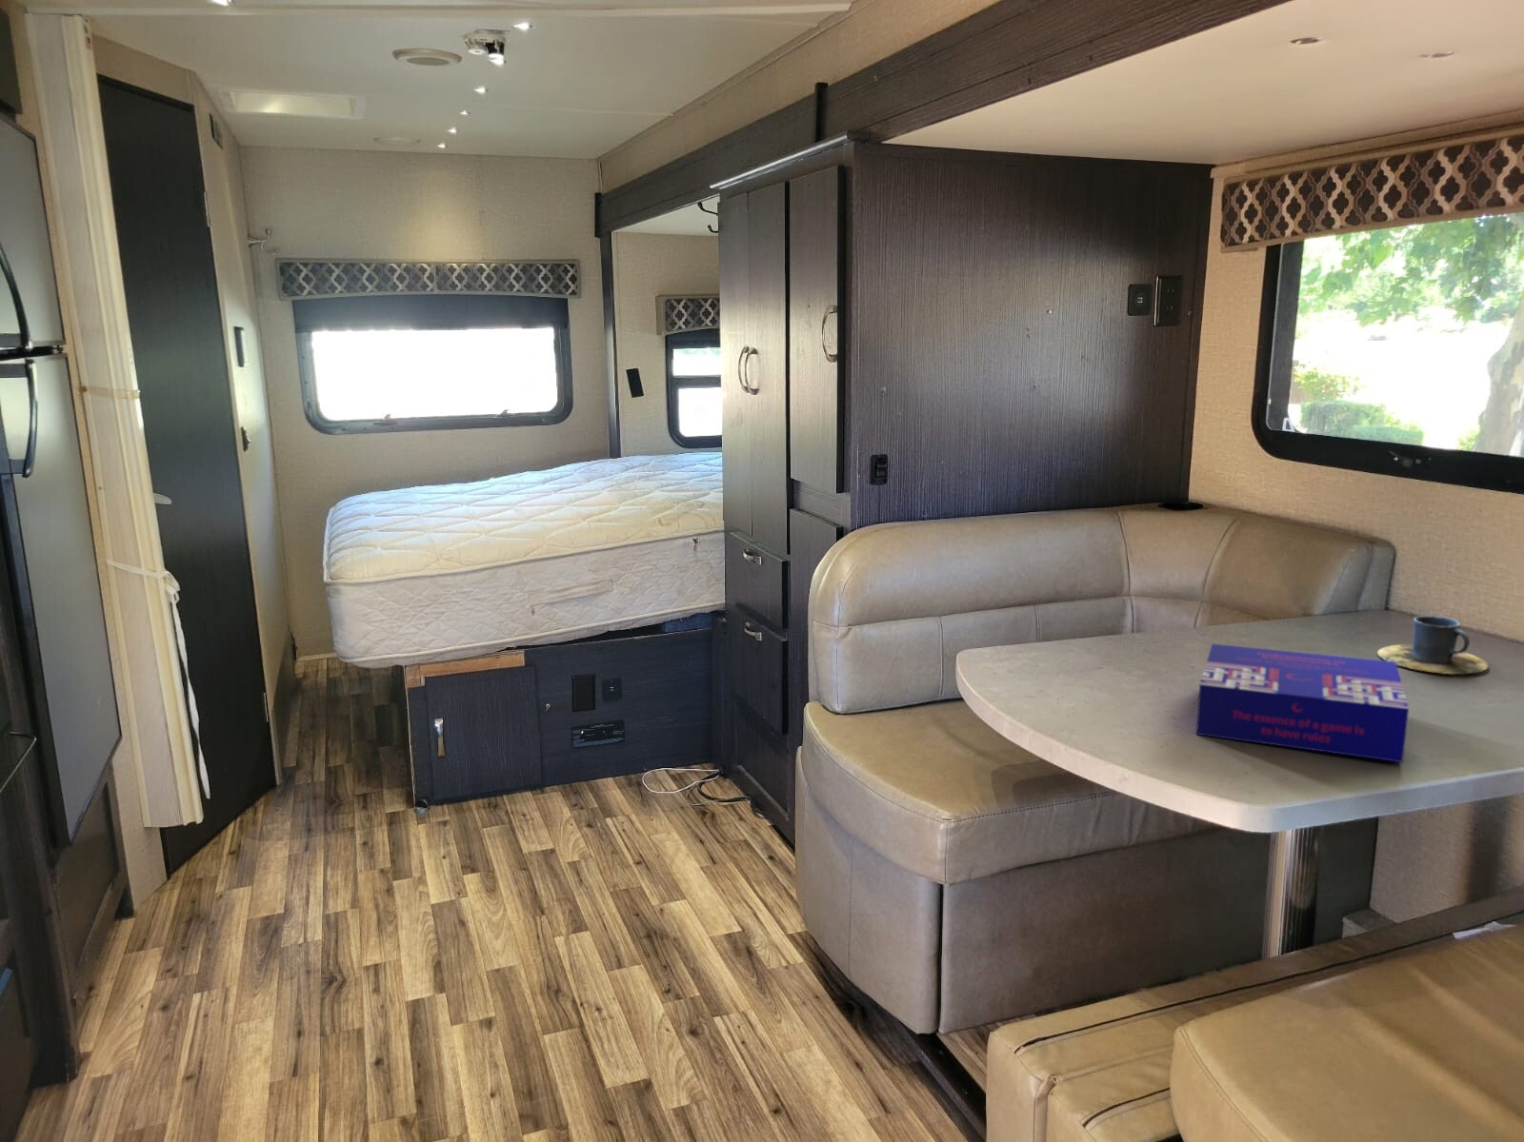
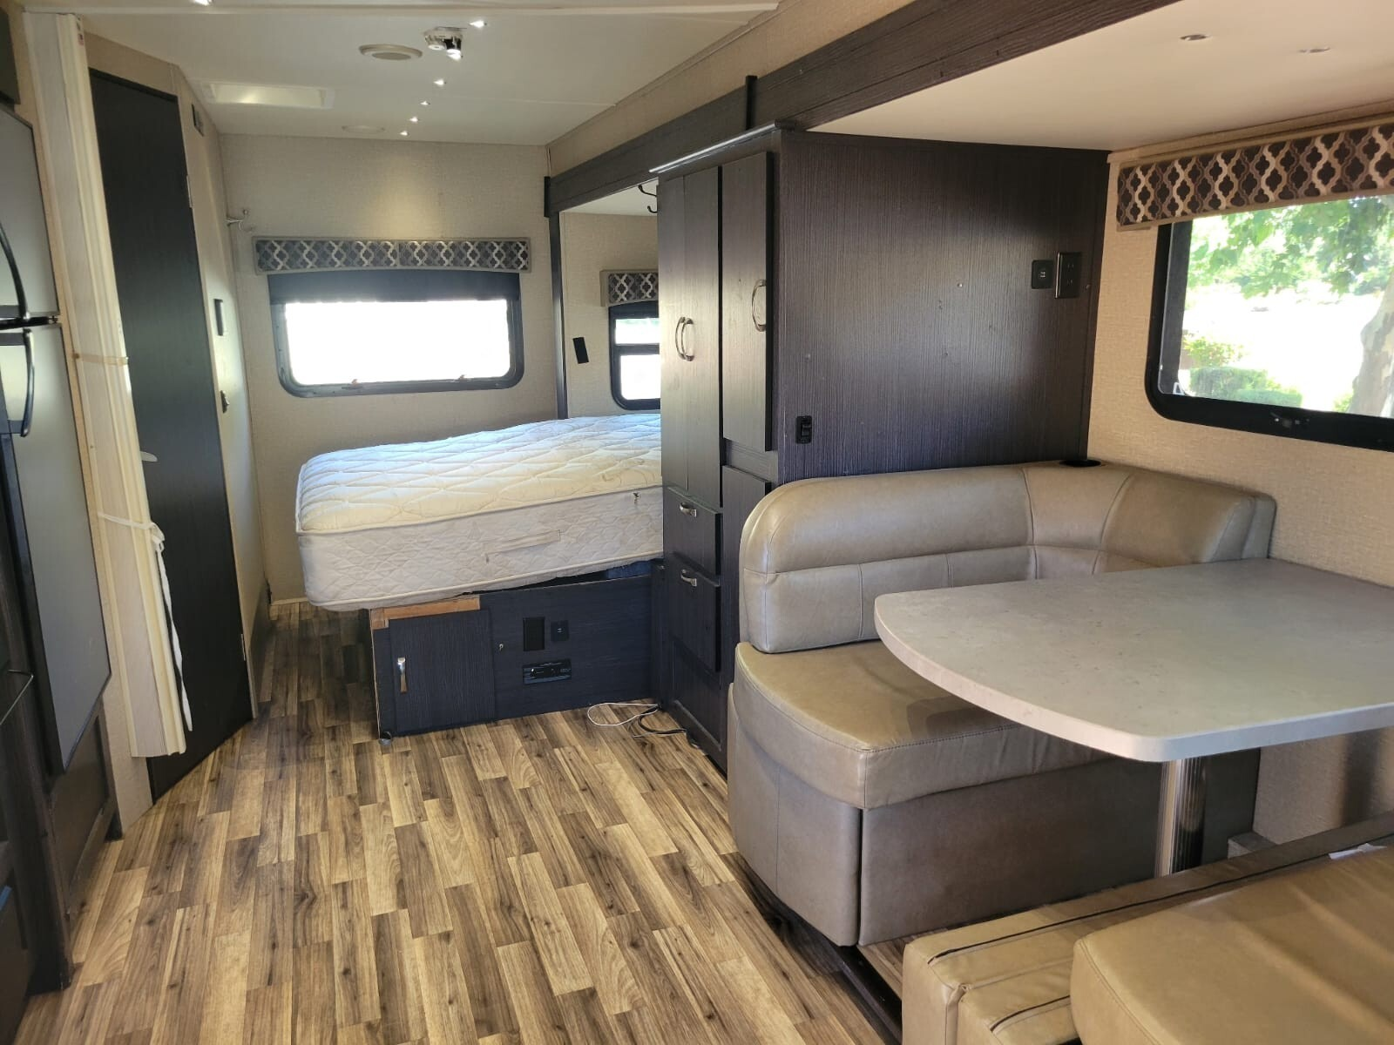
- board game [1195,643,1410,763]
- cup [1376,614,1489,674]
